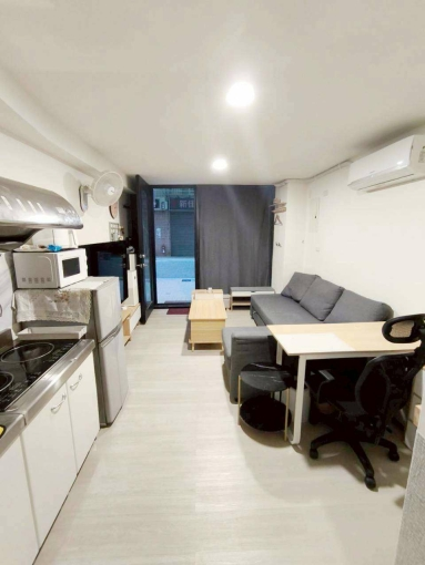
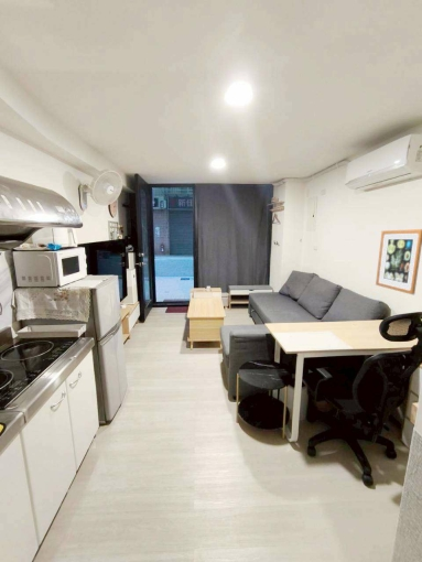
+ wall art [375,228,422,295]
